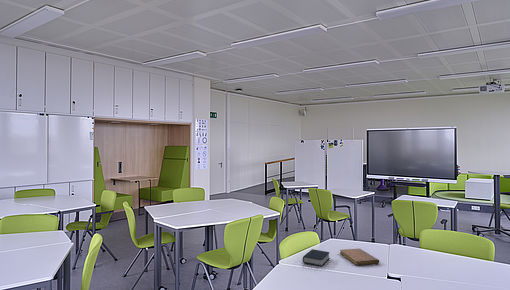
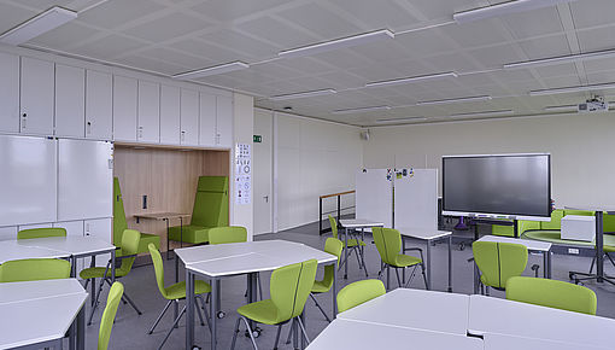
- notebook [339,248,380,266]
- book [302,248,331,267]
